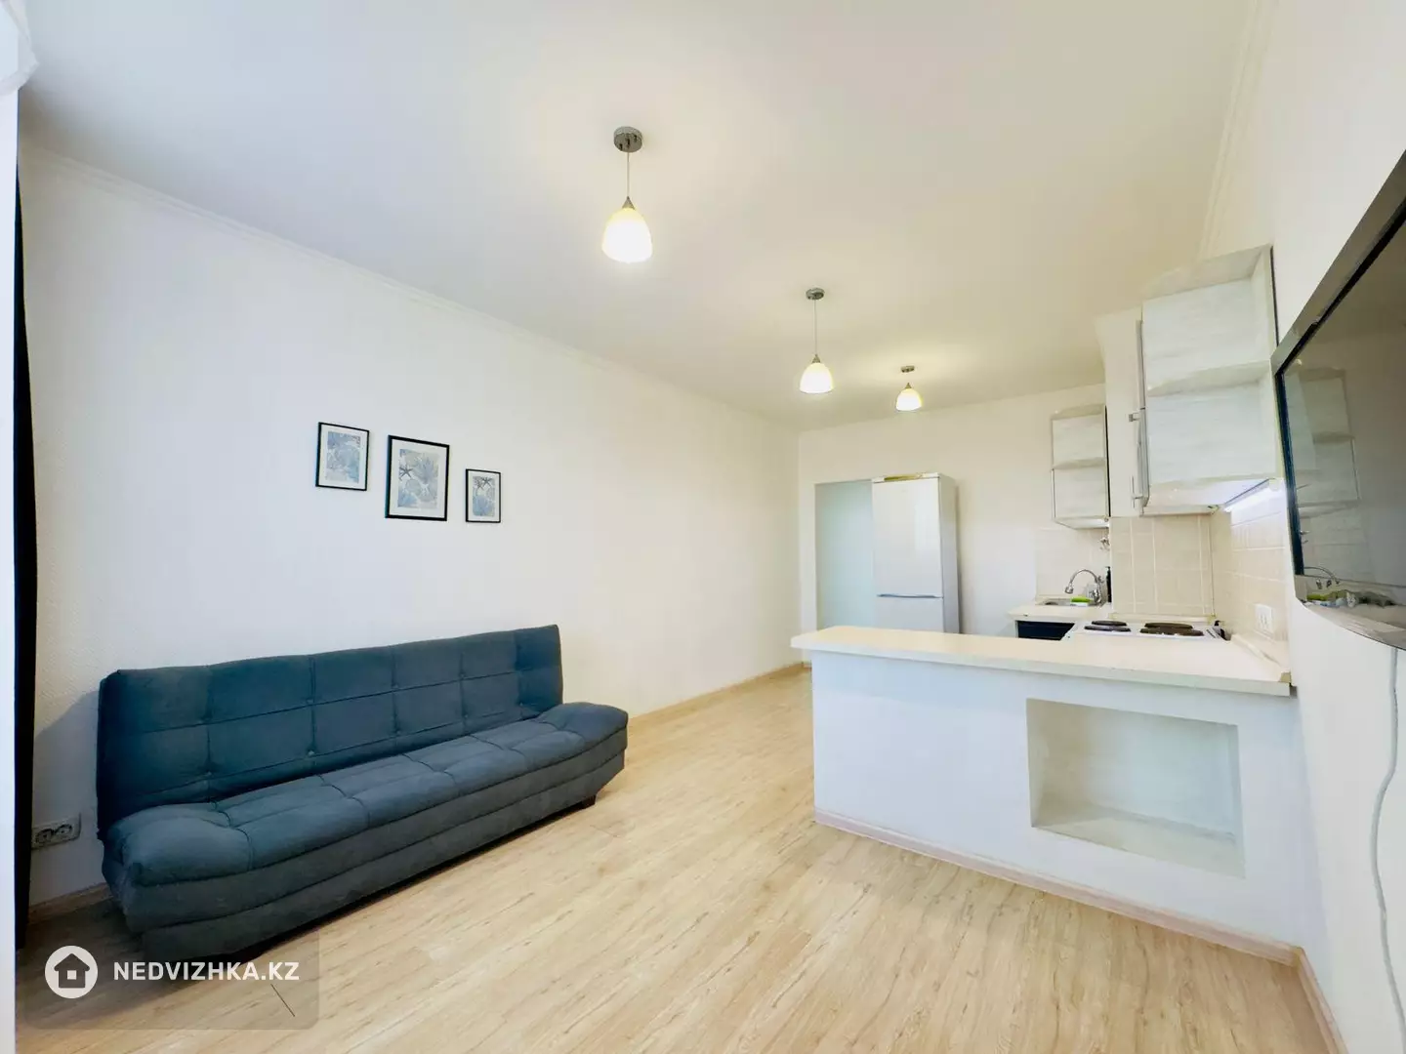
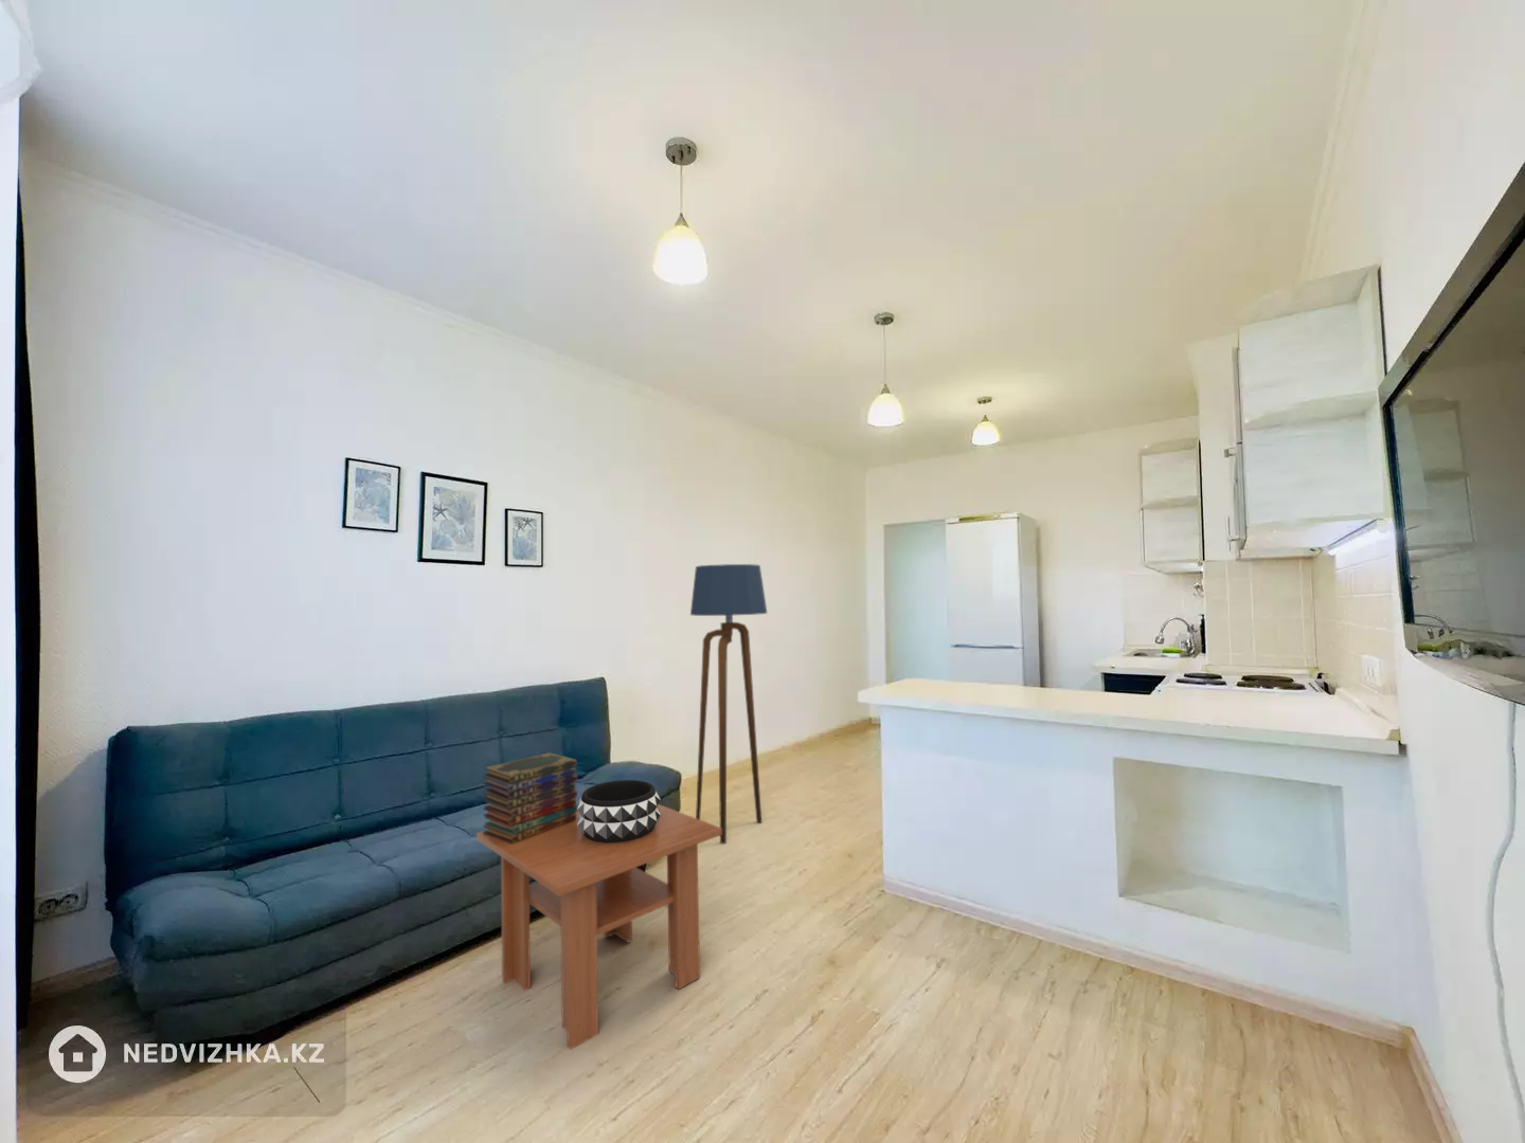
+ floor lamp [689,563,767,844]
+ book stack [482,752,579,844]
+ coffee table [476,803,722,1051]
+ decorative bowl [576,779,662,844]
